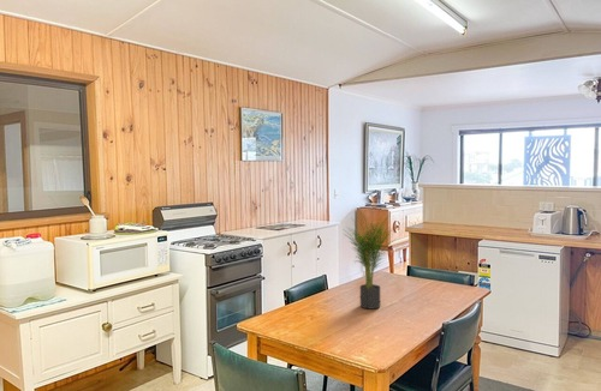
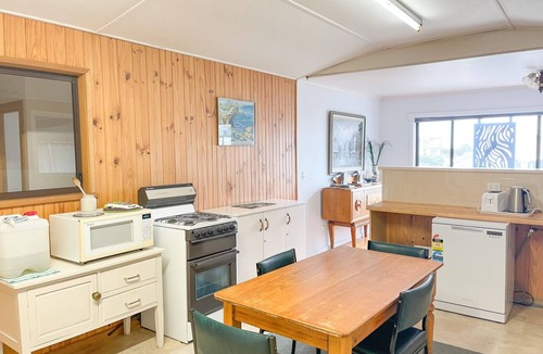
- potted plant [343,207,398,311]
